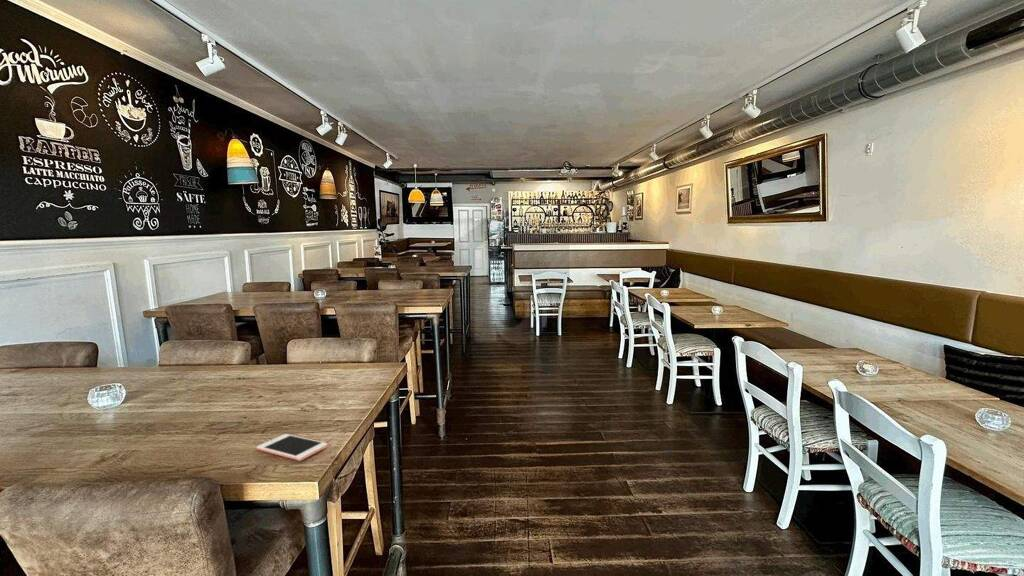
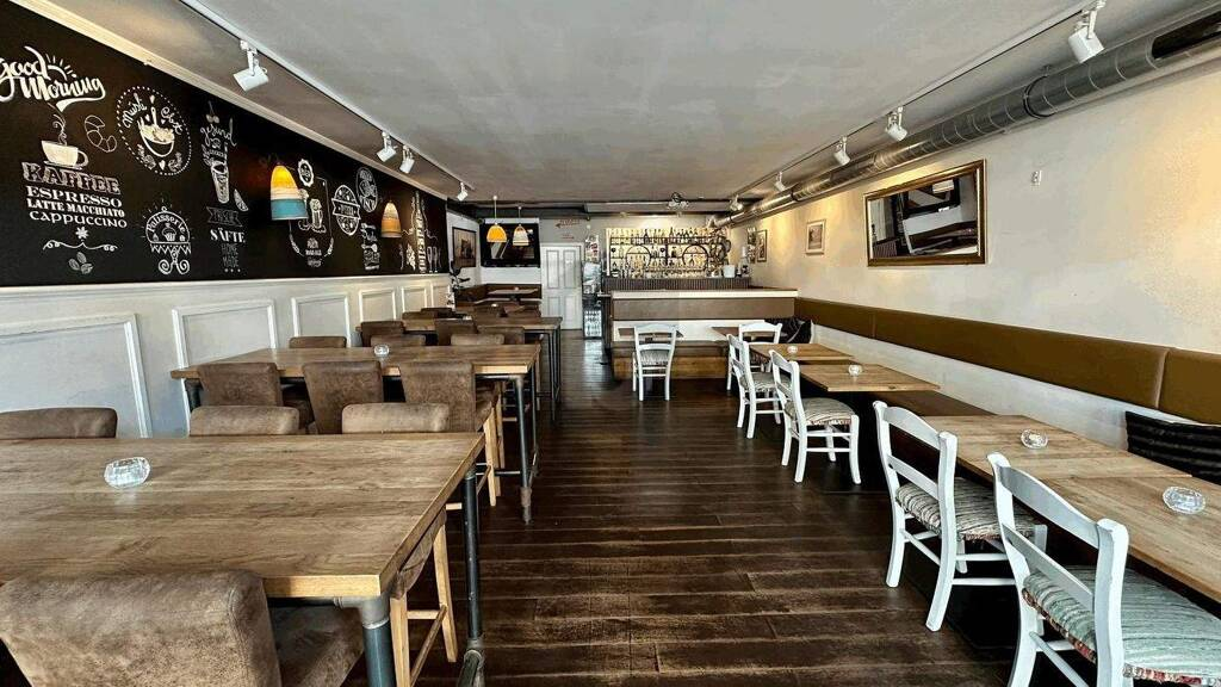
- cell phone [256,433,329,462]
